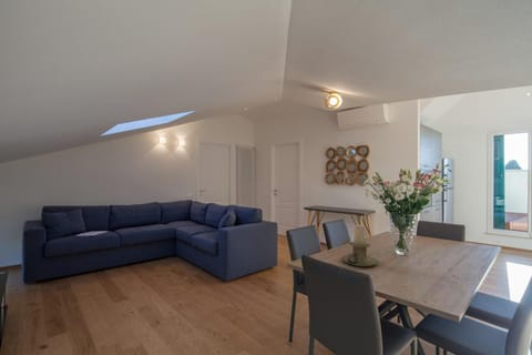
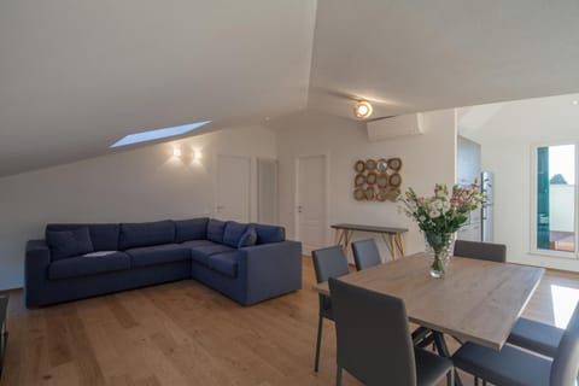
- candle holder [340,224,379,267]
